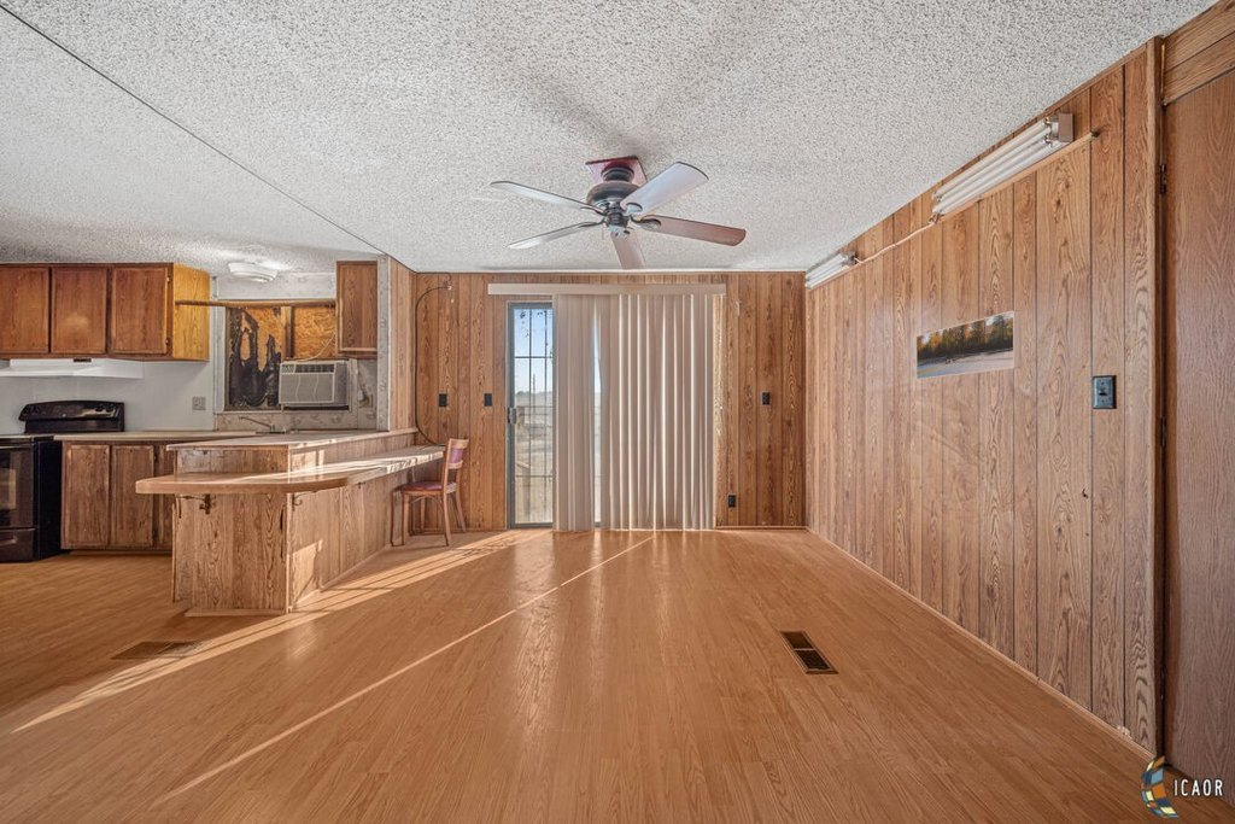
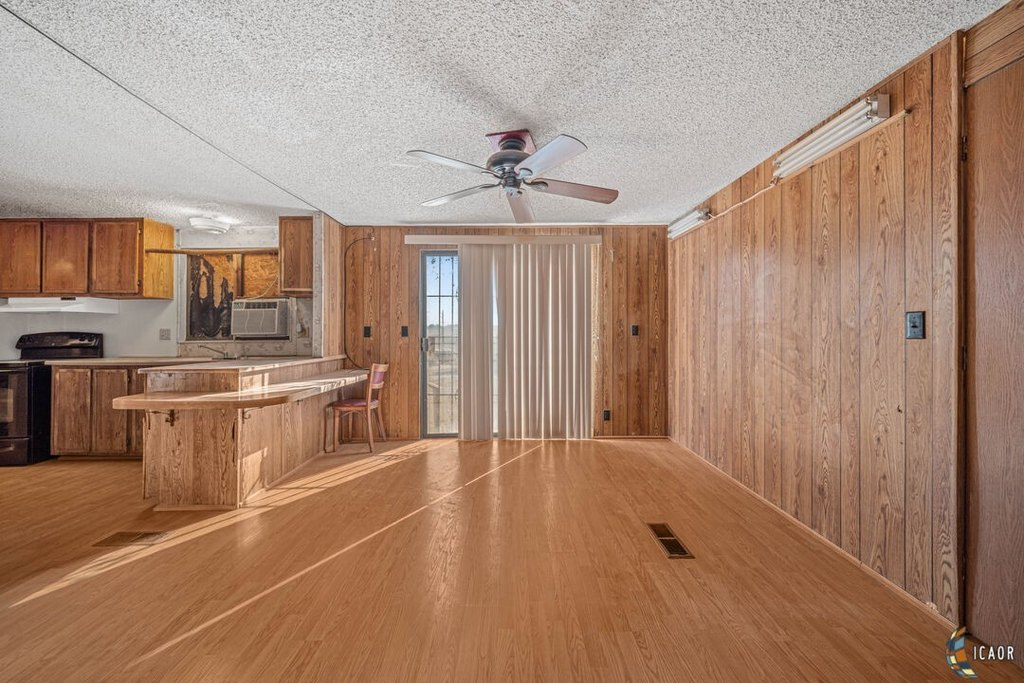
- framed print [915,309,1023,381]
